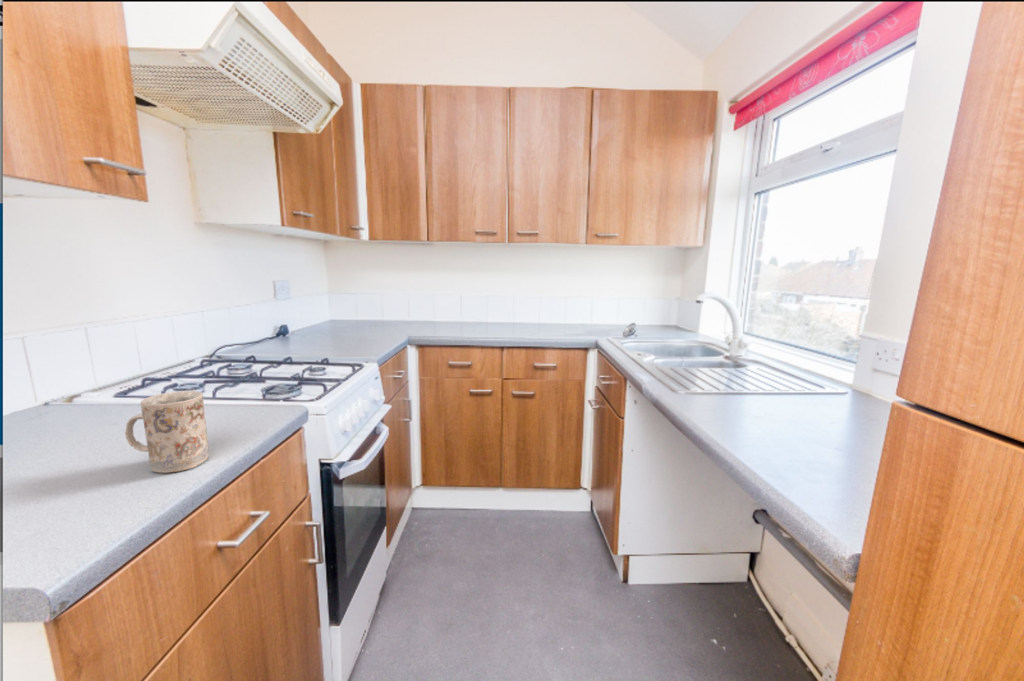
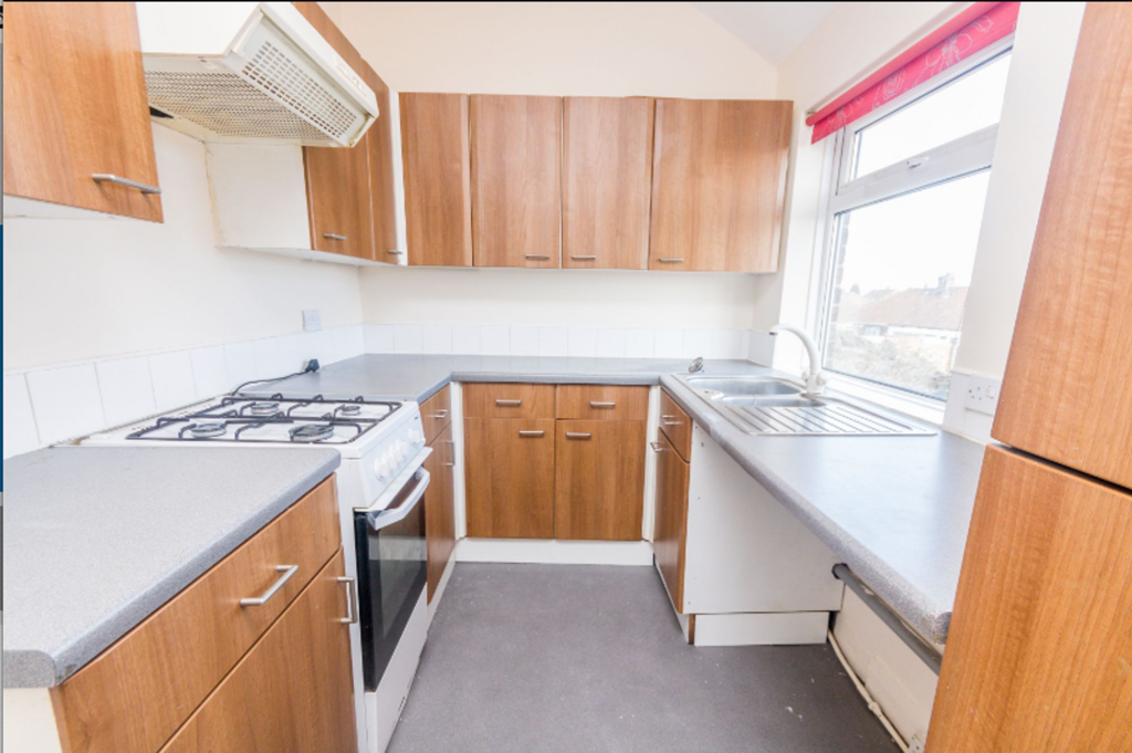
- mug [124,390,210,474]
